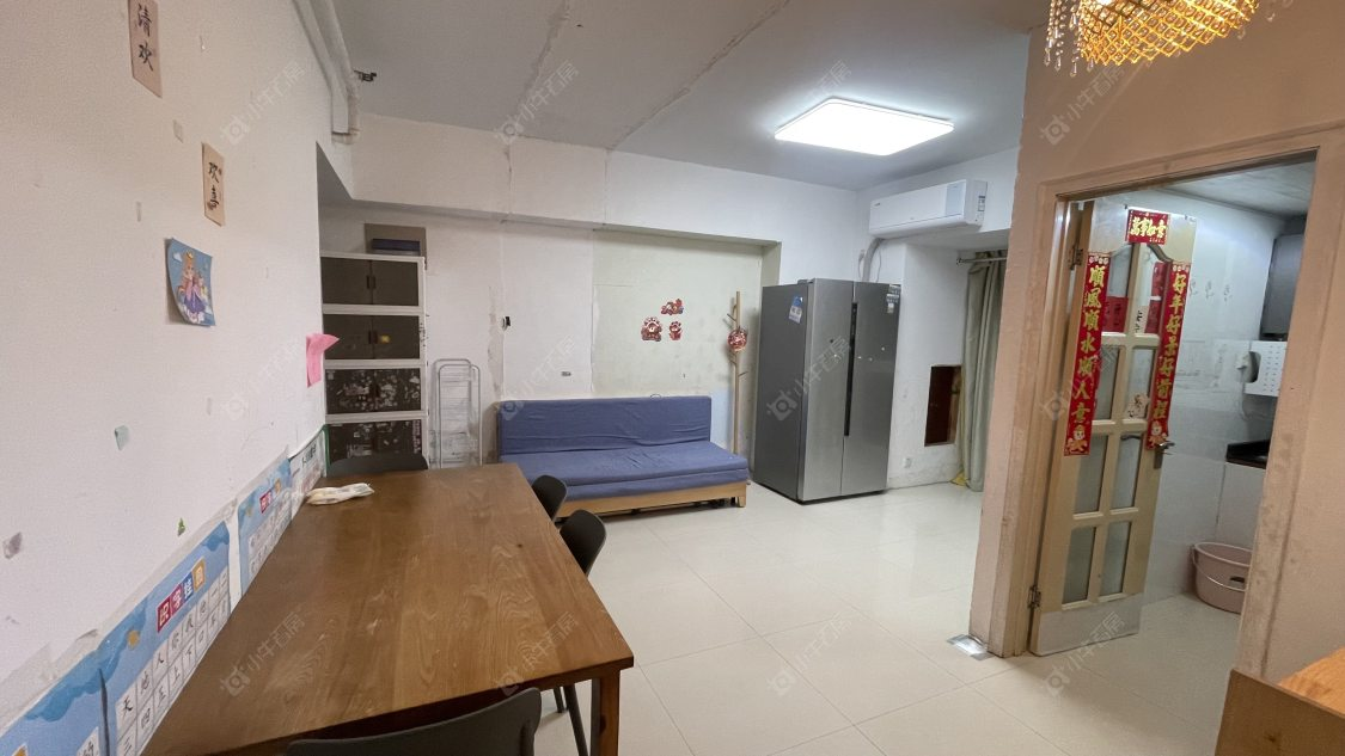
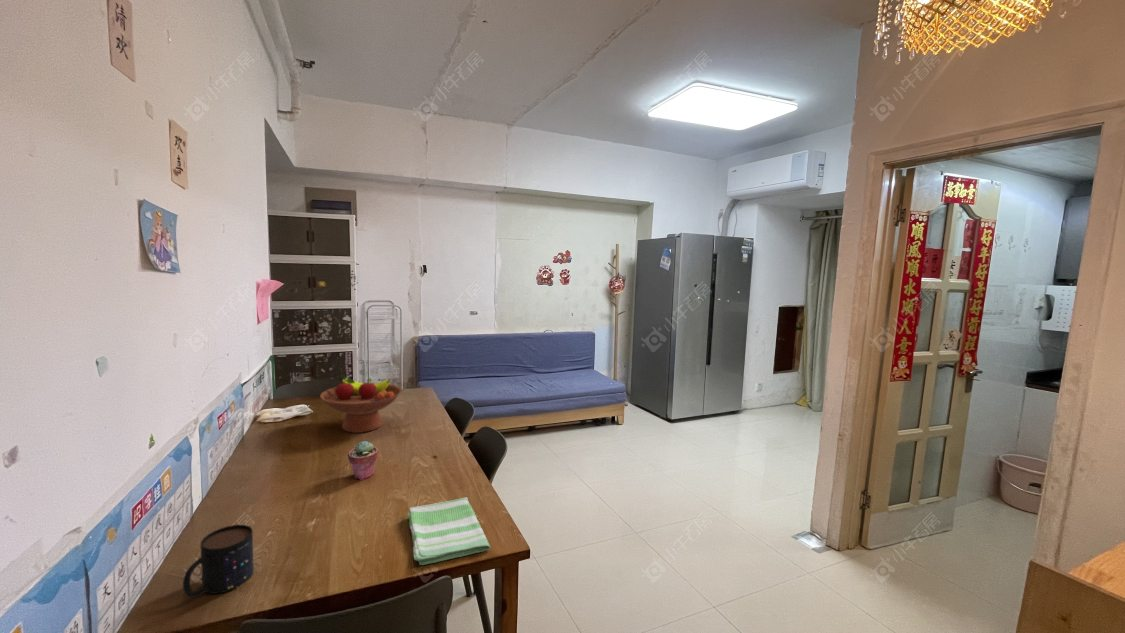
+ potted succulent [347,440,379,481]
+ fruit bowl [319,374,403,434]
+ dish towel [407,497,491,566]
+ mug [182,524,255,598]
